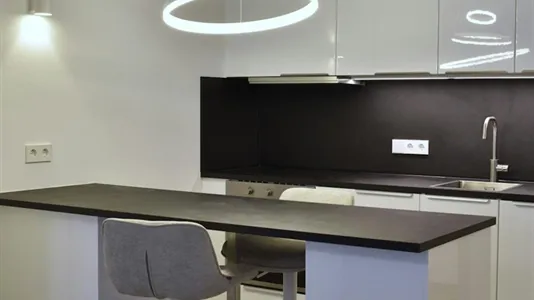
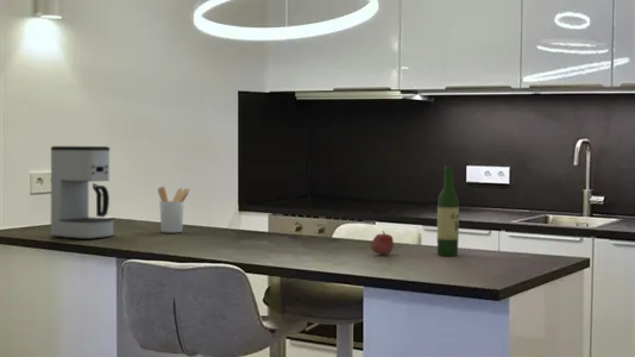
+ coffee maker [50,145,115,240]
+ utensil holder [157,186,191,233]
+ wine bottle [436,164,460,257]
+ apple [370,230,395,256]
